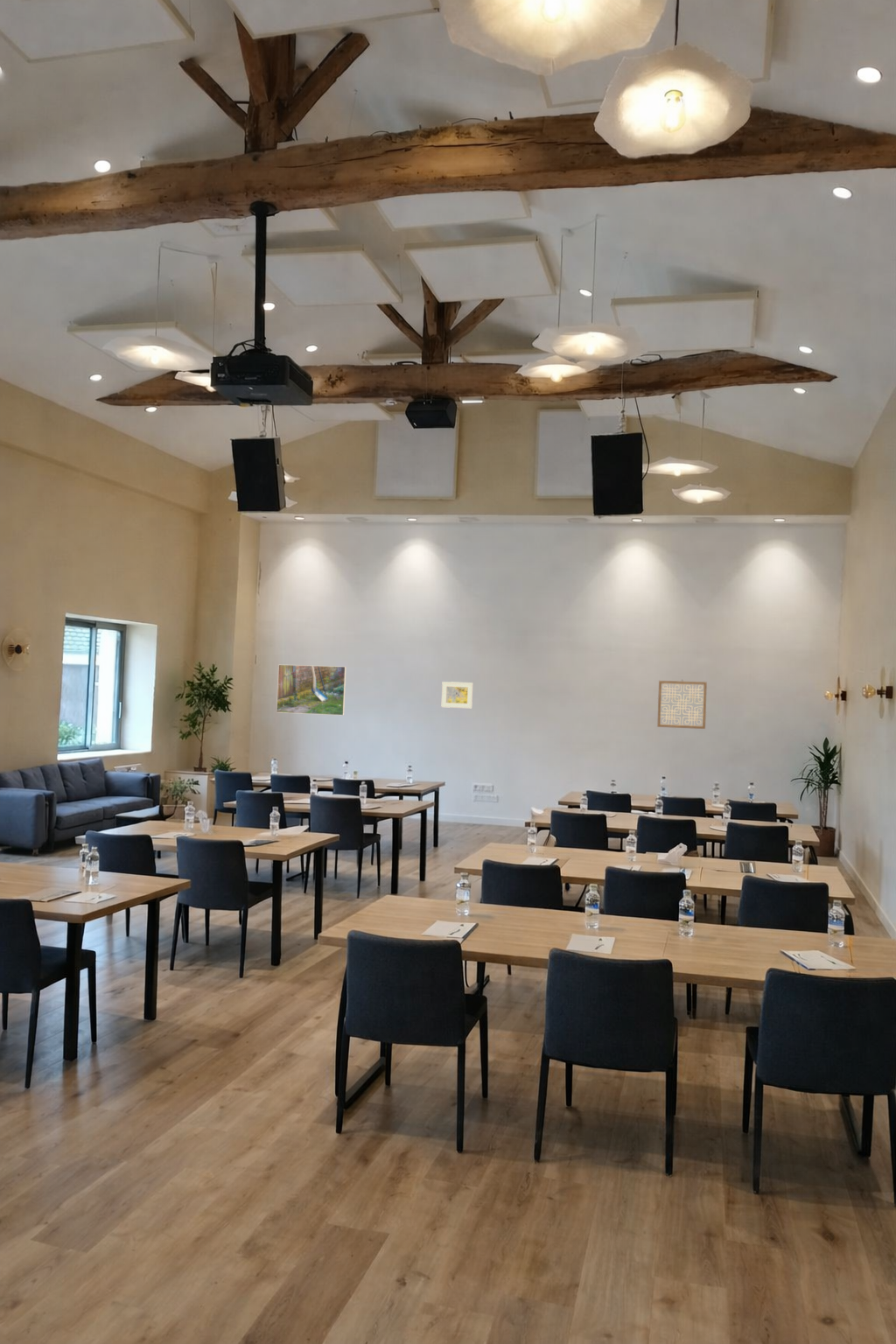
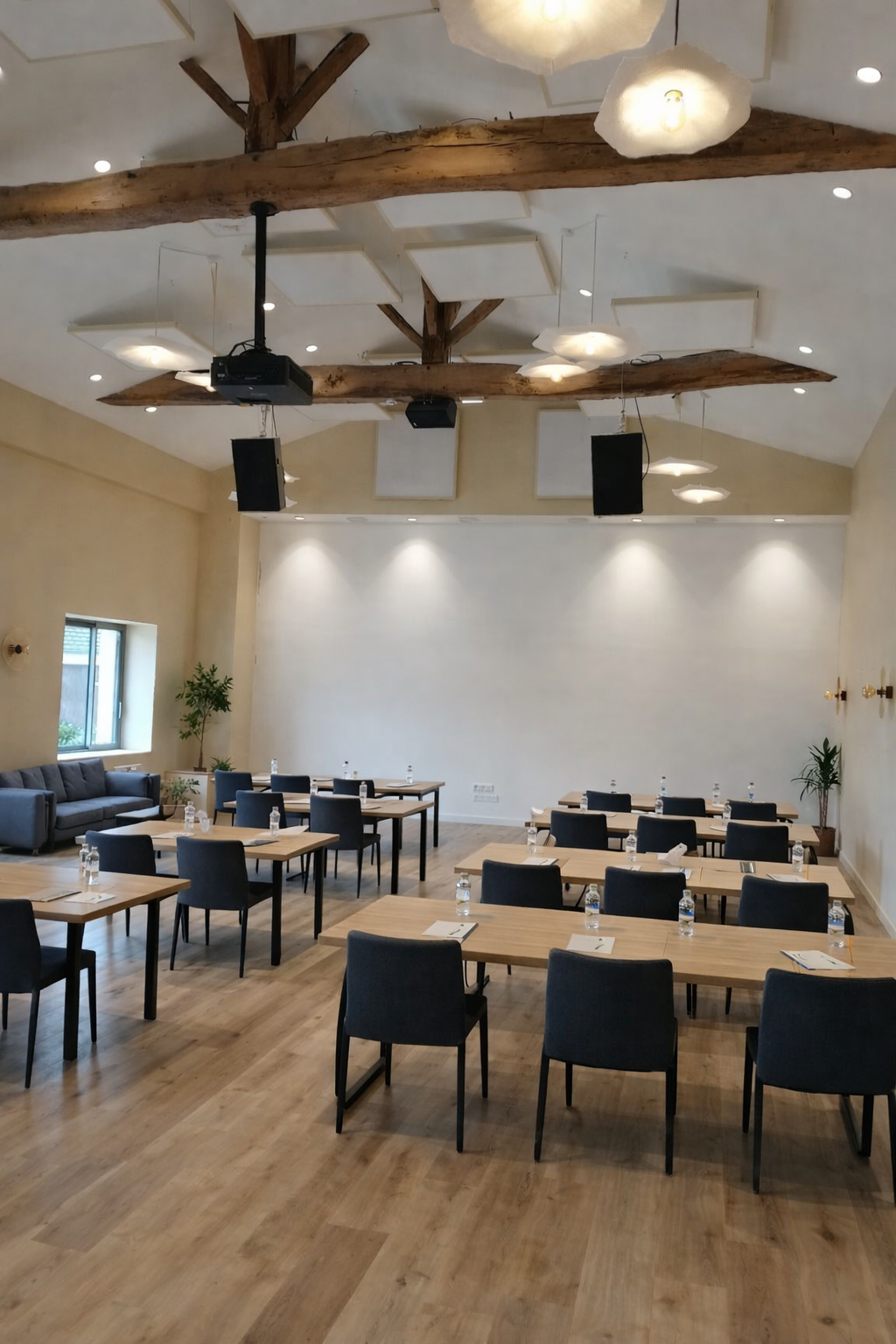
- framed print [440,681,473,709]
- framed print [276,664,347,717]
- wall art [656,679,708,730]
